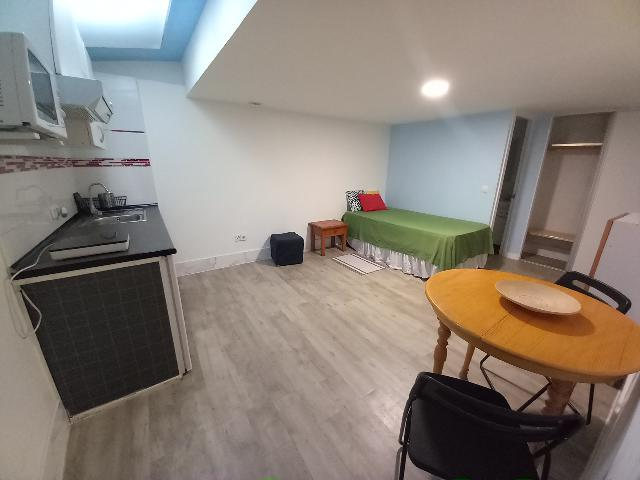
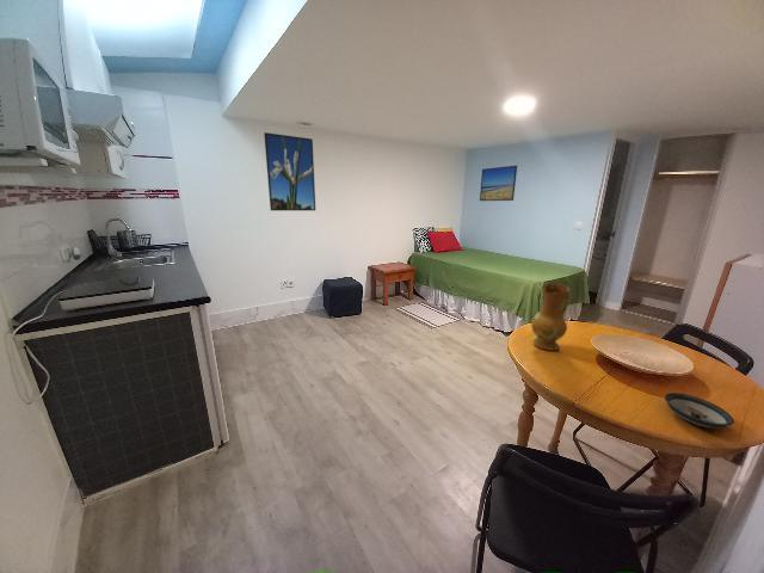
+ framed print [479,165,518,202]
+ saucer [664,392,735,430]
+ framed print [263,131,316,211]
+ ceramic jug [530,283,572,352]
